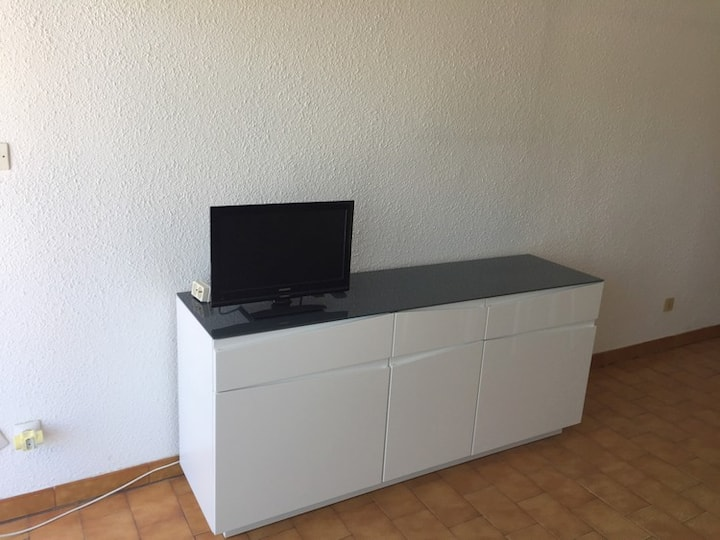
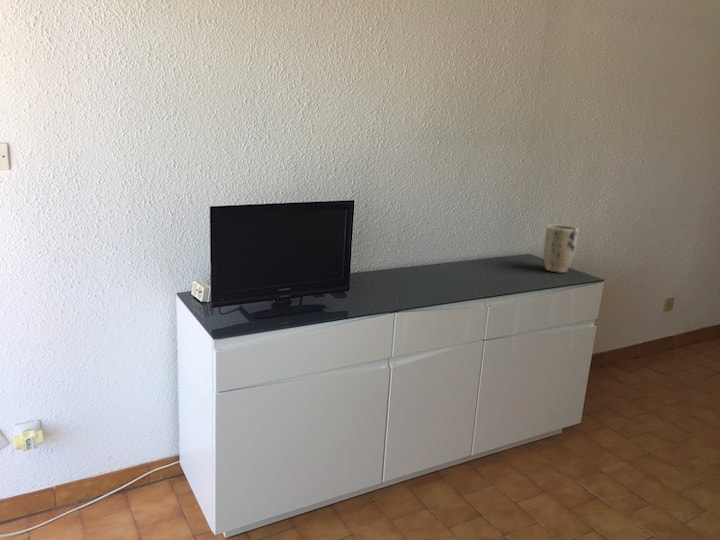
+ plant pot [543,224,579,274]
